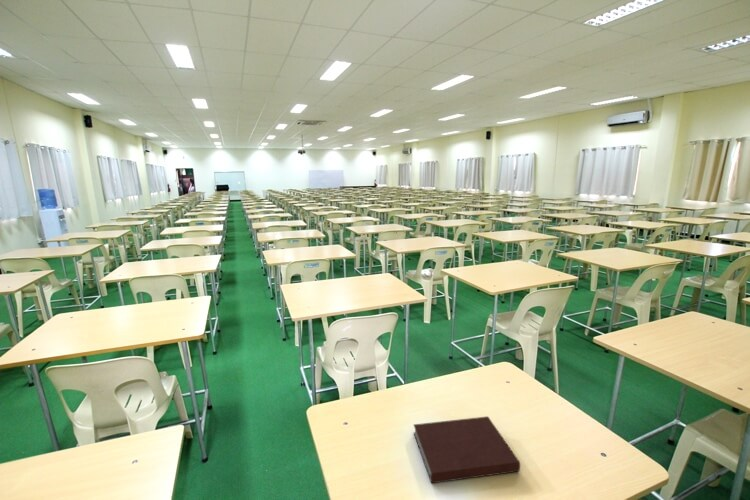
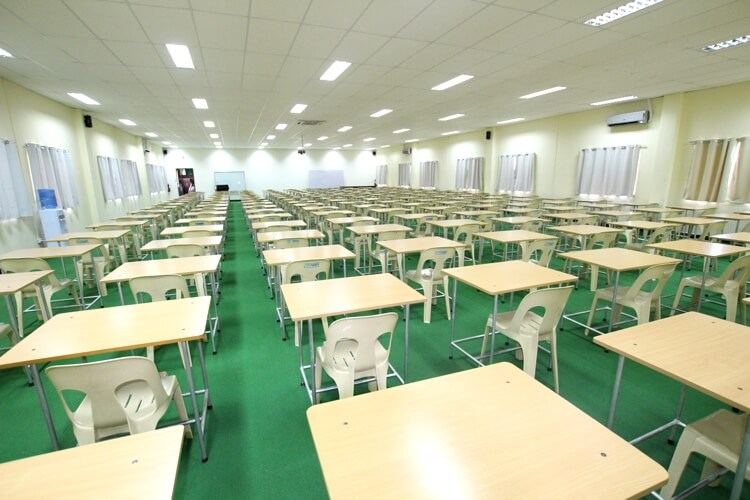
- notebook [412,415,521,484]
